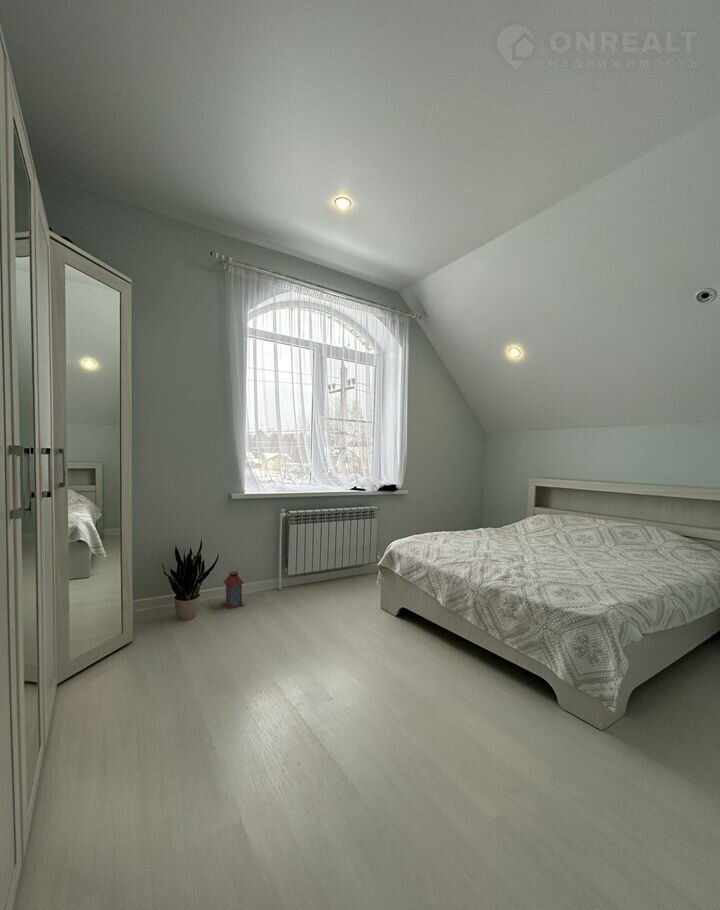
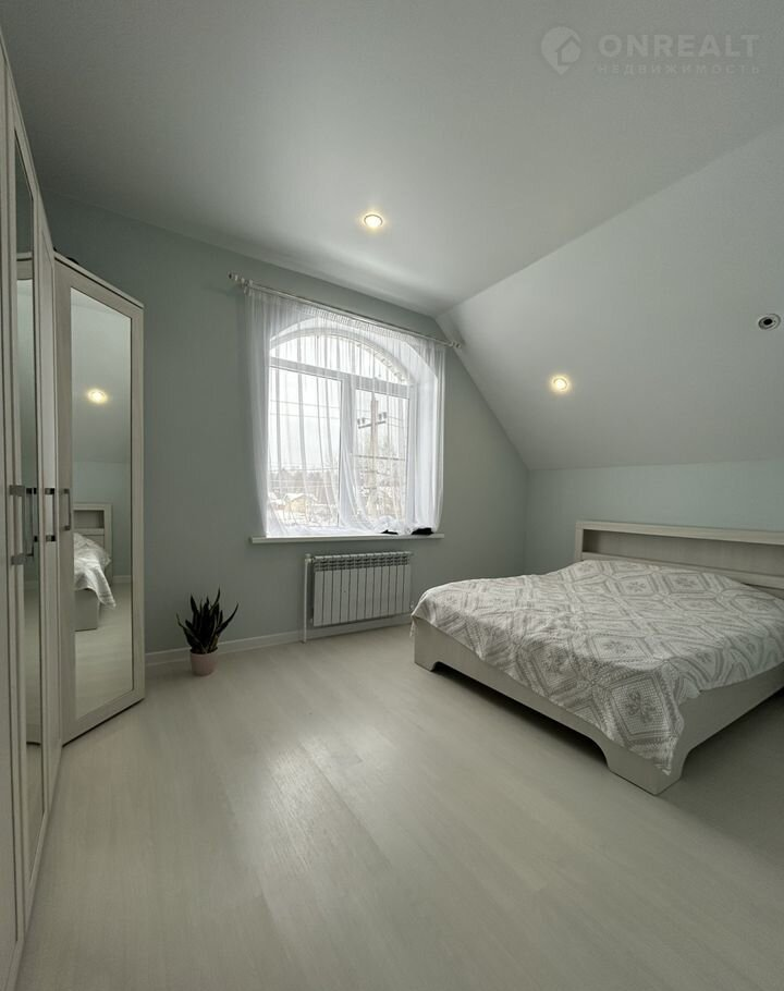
- lantern [222,564,245,610]
